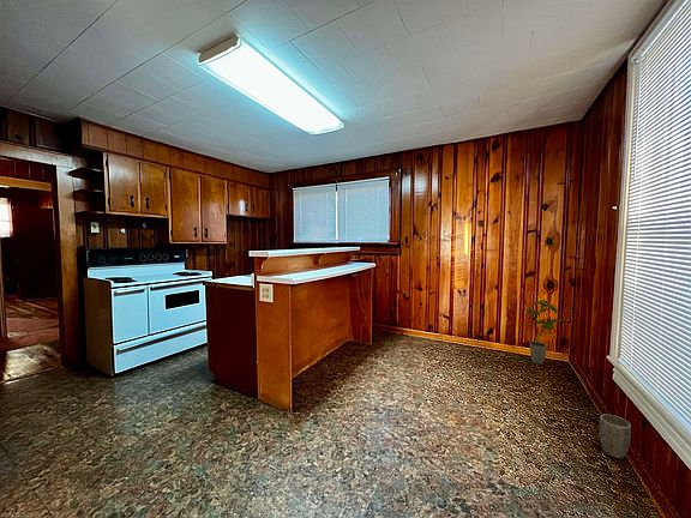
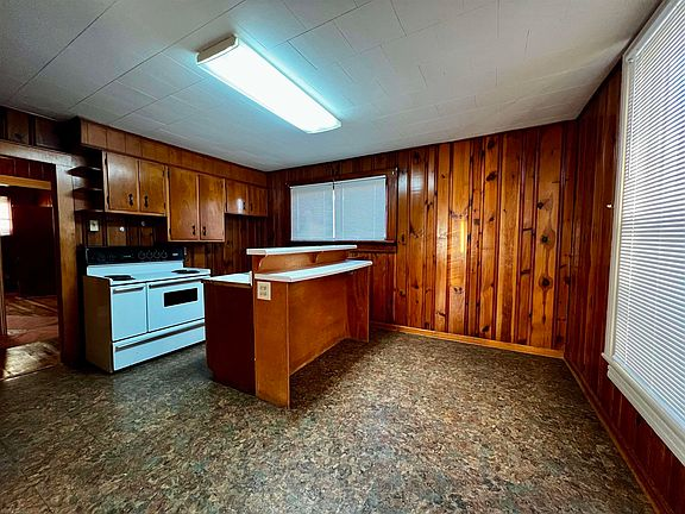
- plant pot [599,414,632,459]
- house plant [523,299,566,366]
